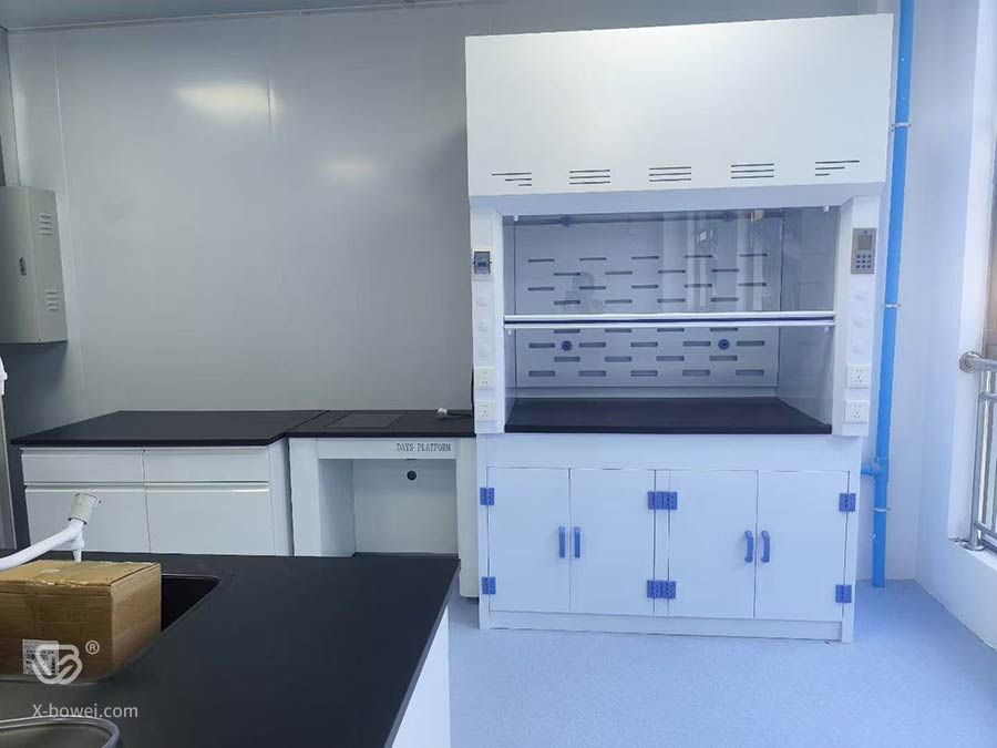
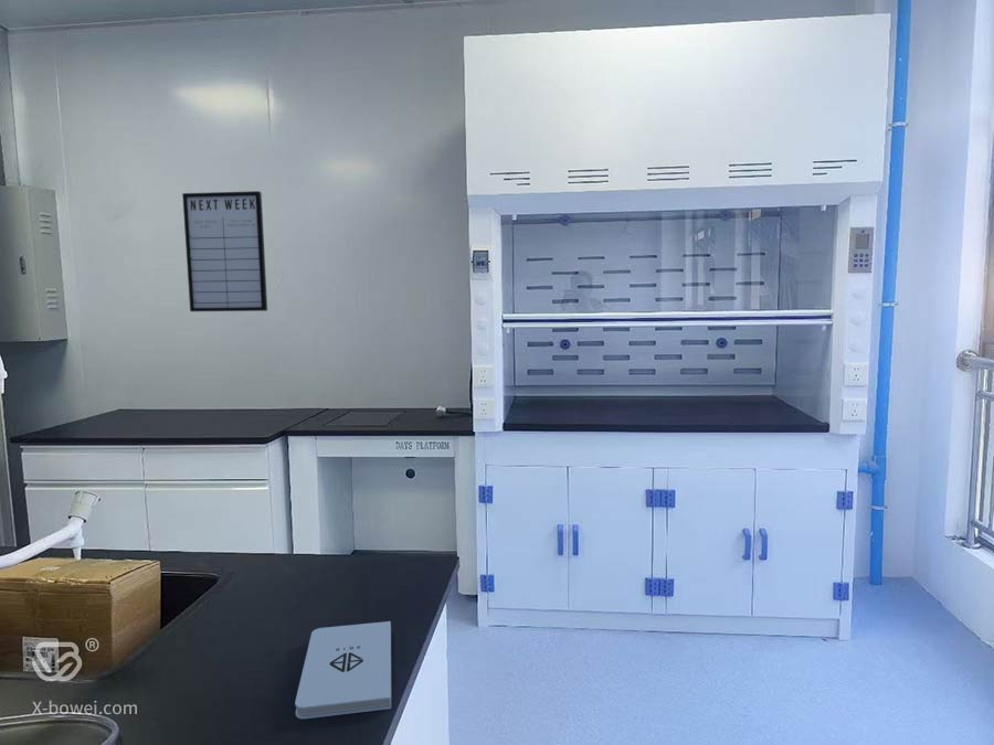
+ writing board [181,190,268,312]
+ notepad [294,620,392,720]
